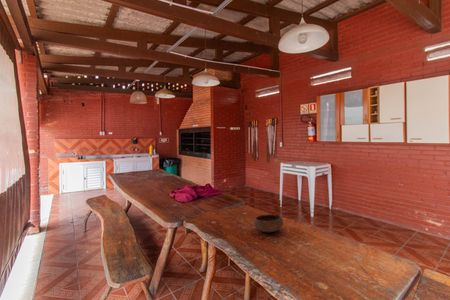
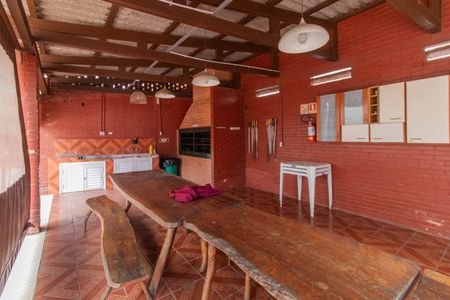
- bowl [253,213,284,233]
